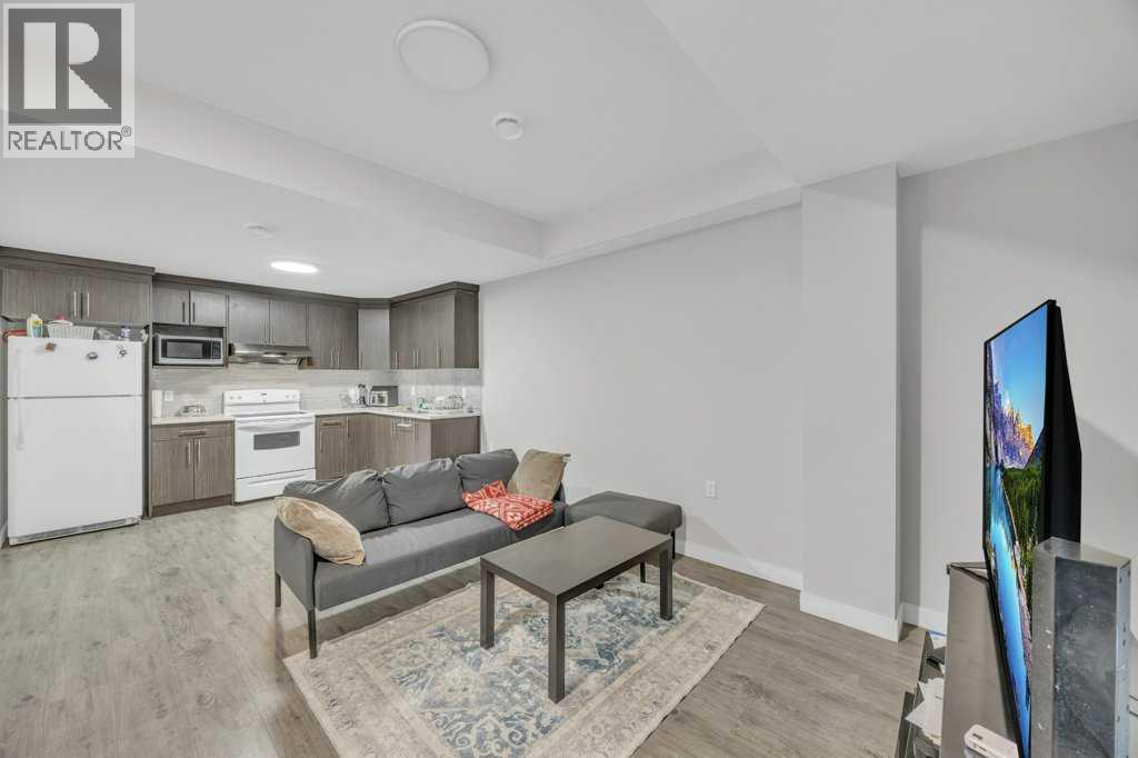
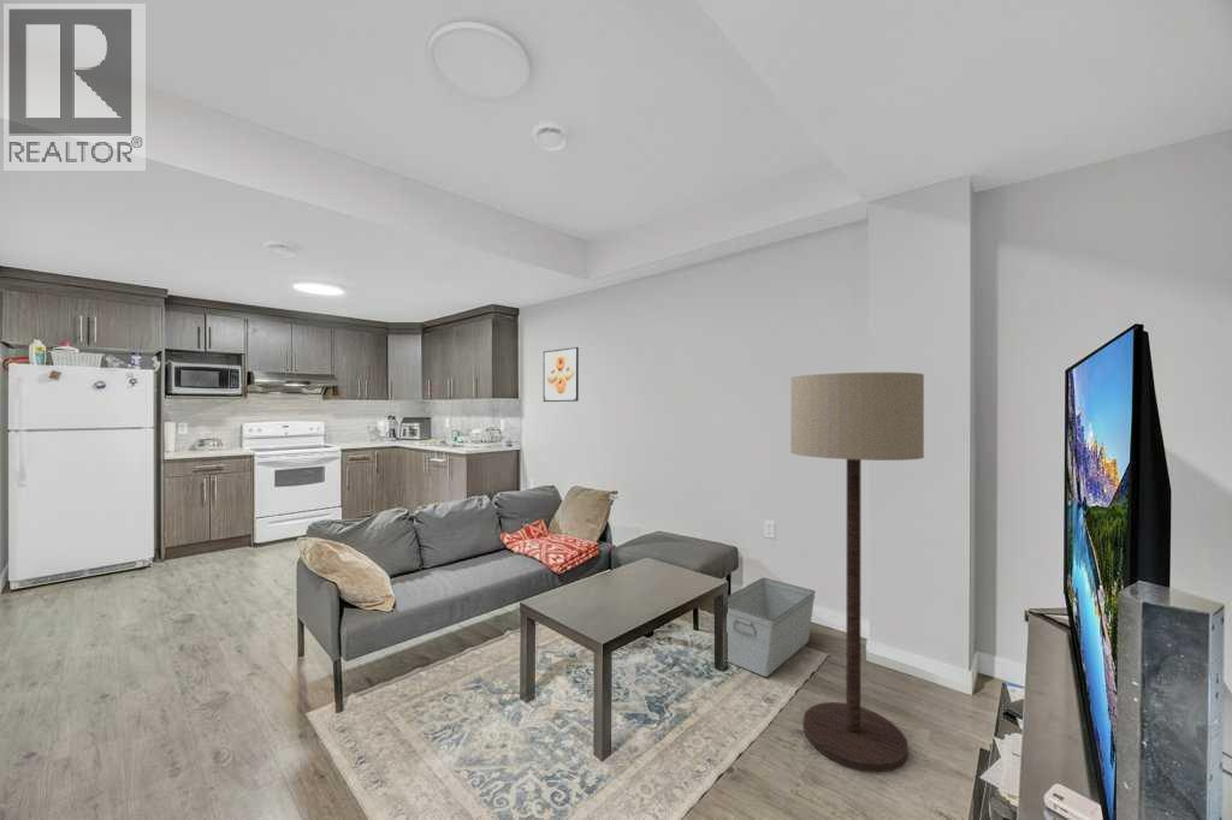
+ floor lamp [789,372,925,774]
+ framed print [543,346,580,403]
+ storage bin [725,577,817,678]
